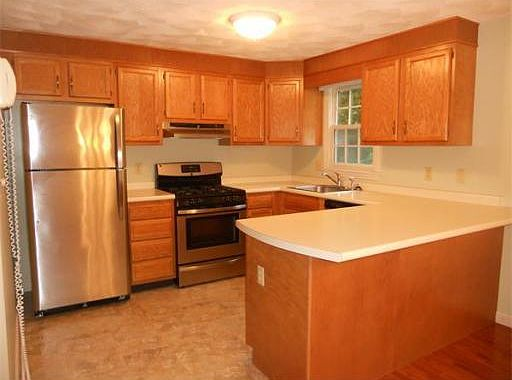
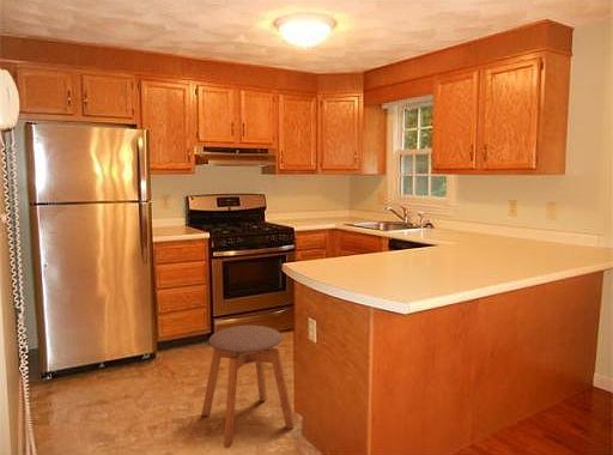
+ stool [200,324,296,449]
